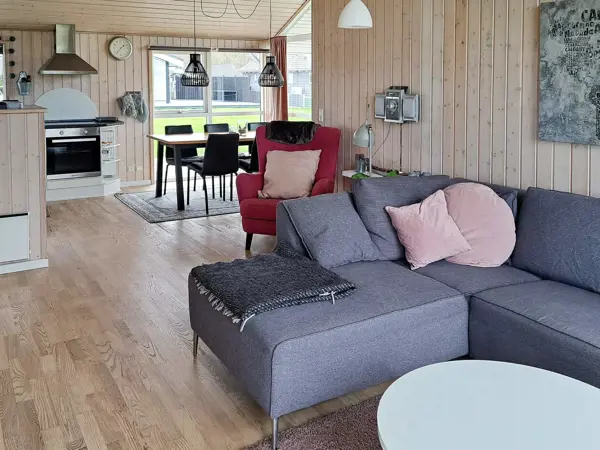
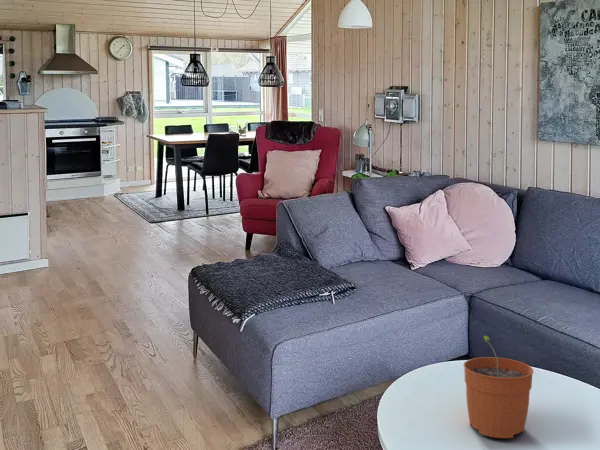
+ plant pot [463,335,534,439]
